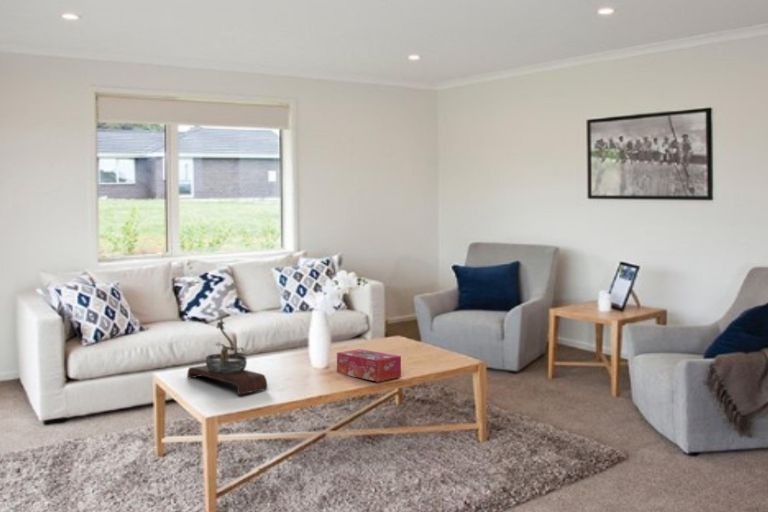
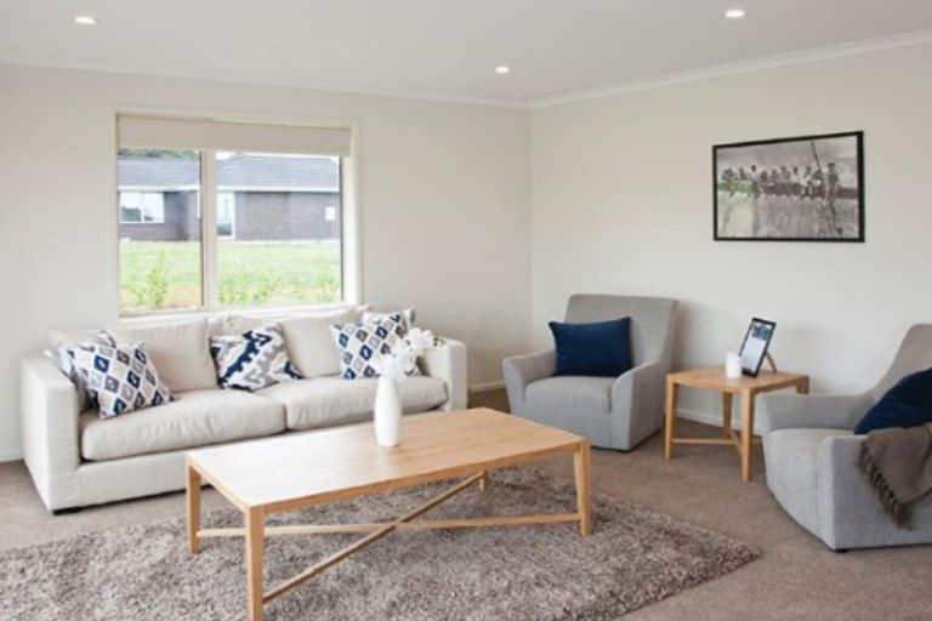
- bonsai tree [186,317,268,396]
- tissue box [336,348,402,383]
